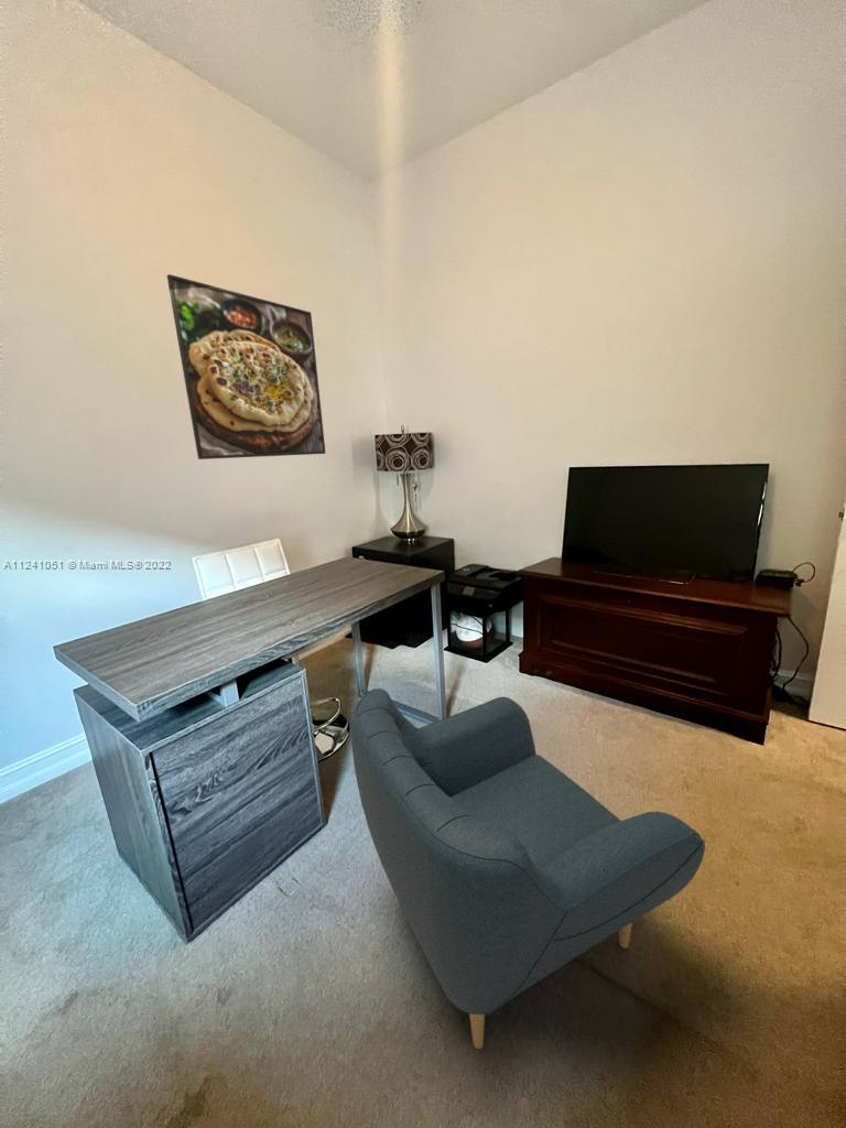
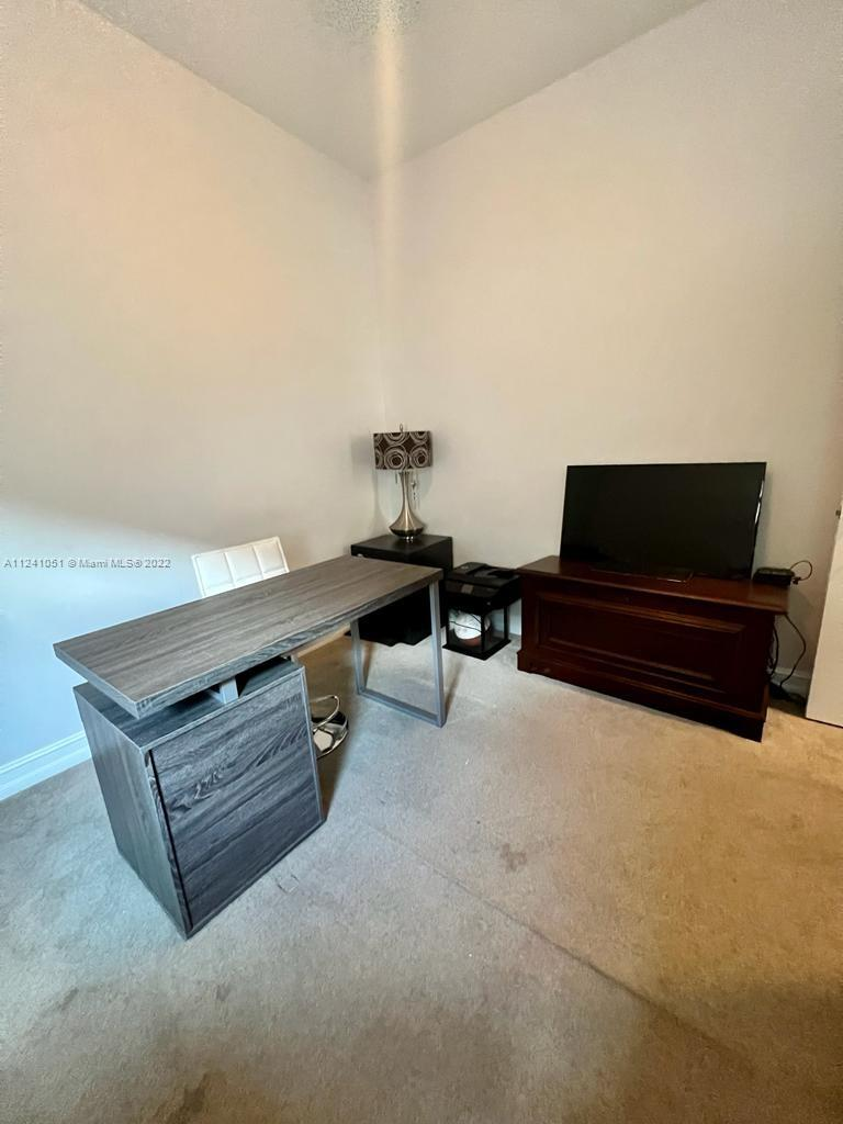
- armchair [349,687,706,1050]
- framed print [166,273,327,460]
